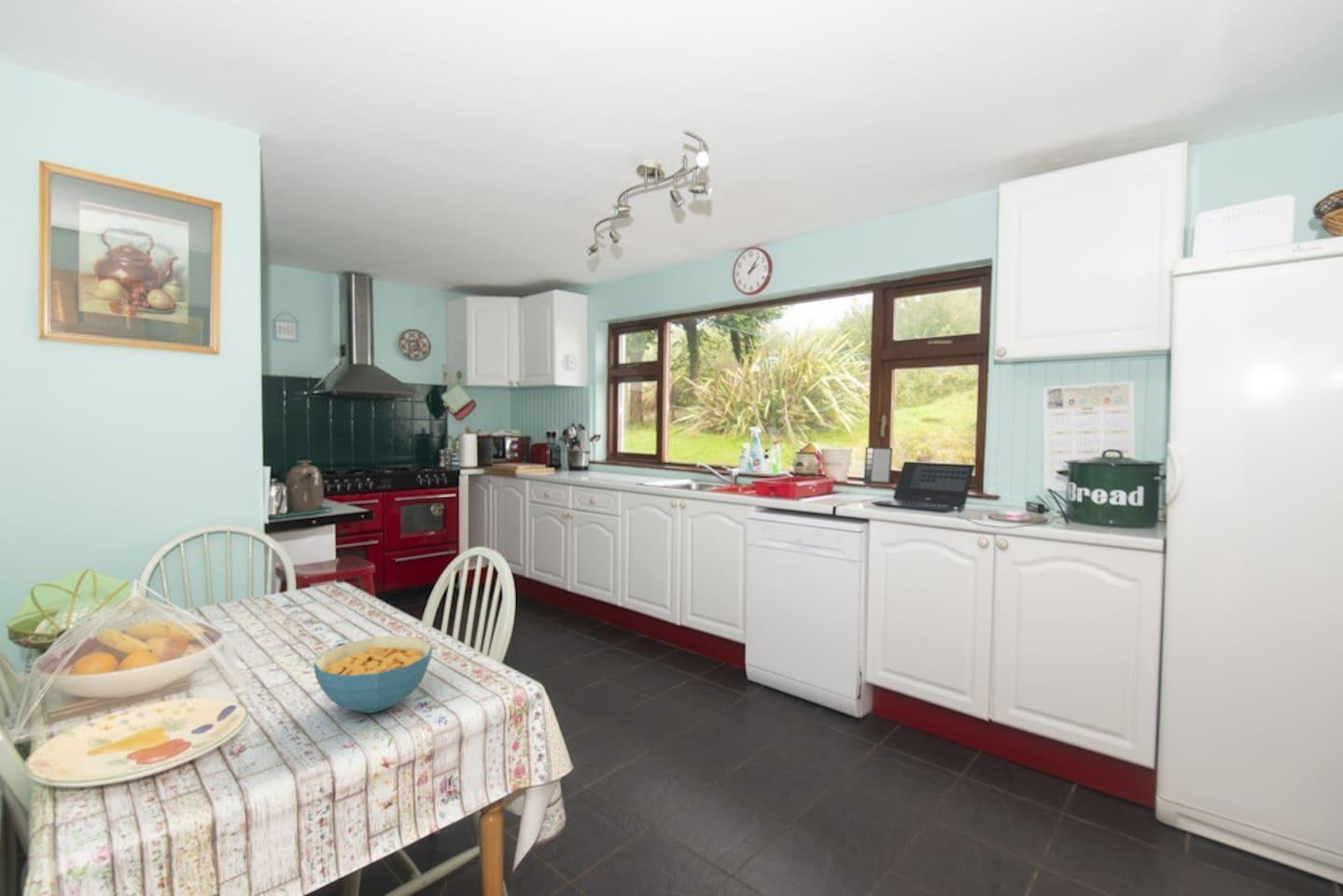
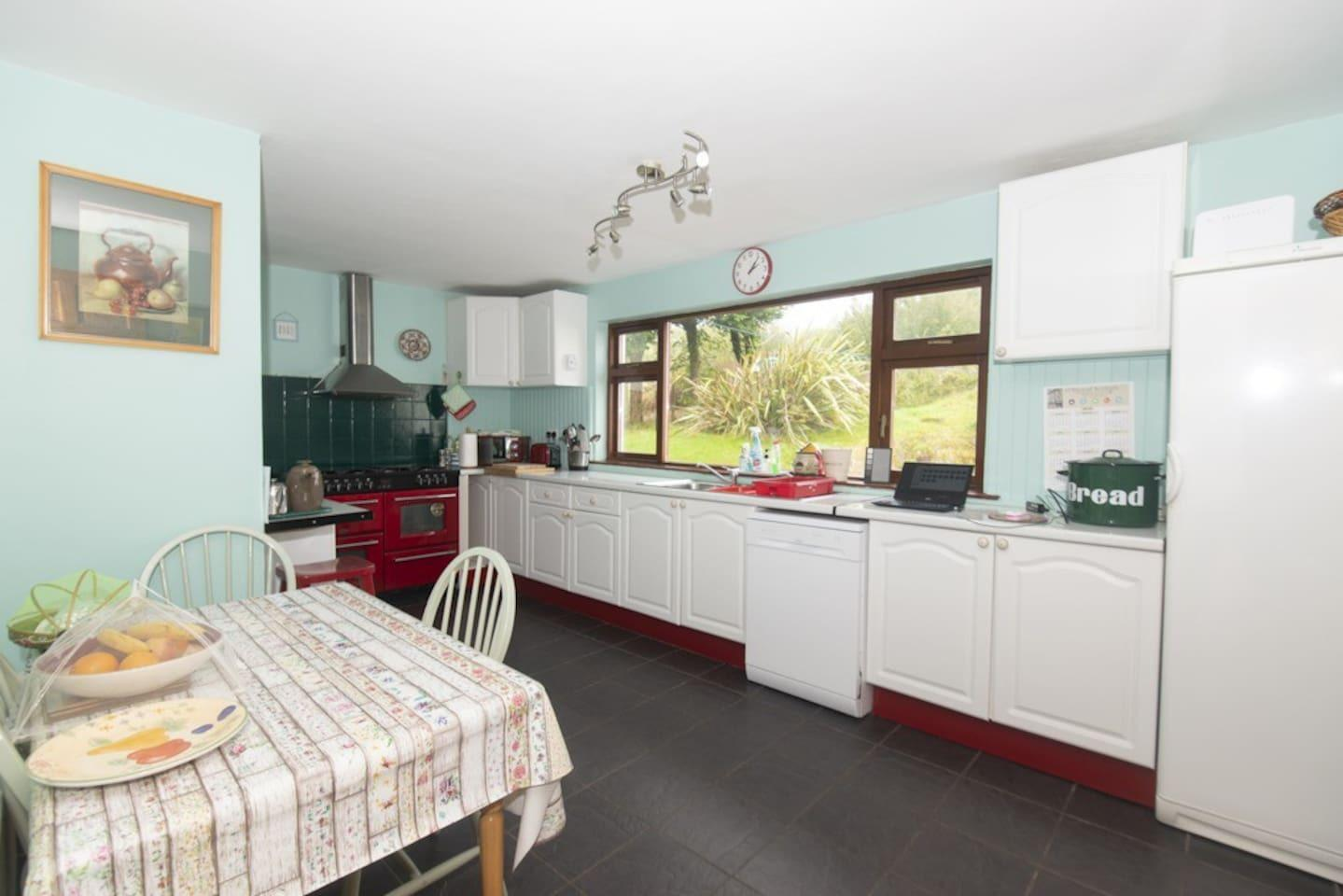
- cereal bowl [313,636,434,714]
